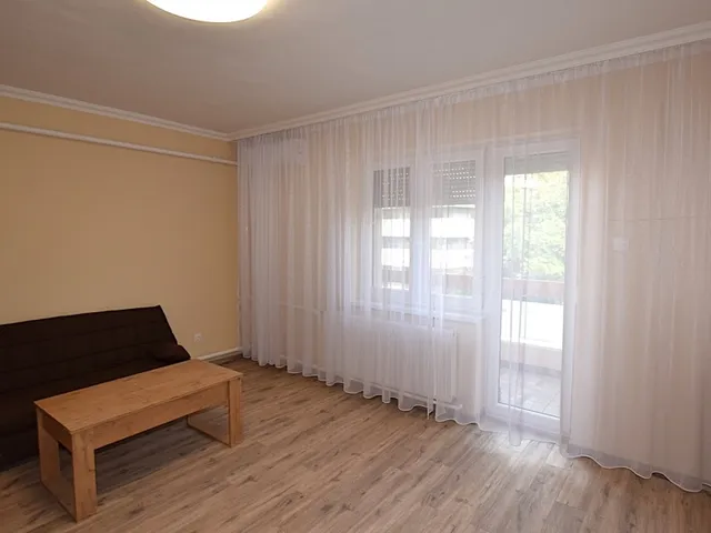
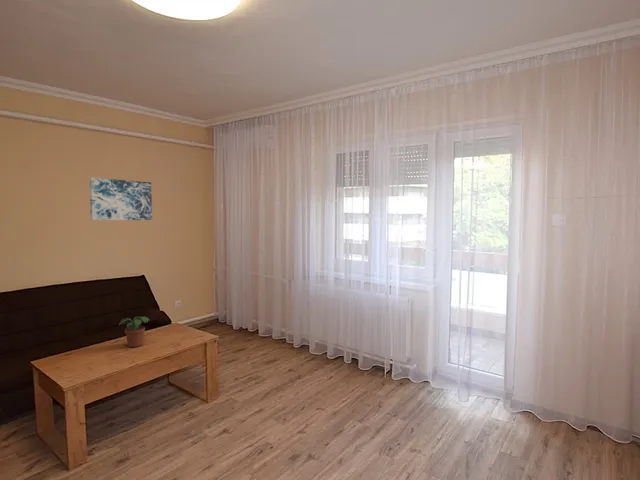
+ potted plant [118,316,151,348]
+ wall art [88,177,153,221]
